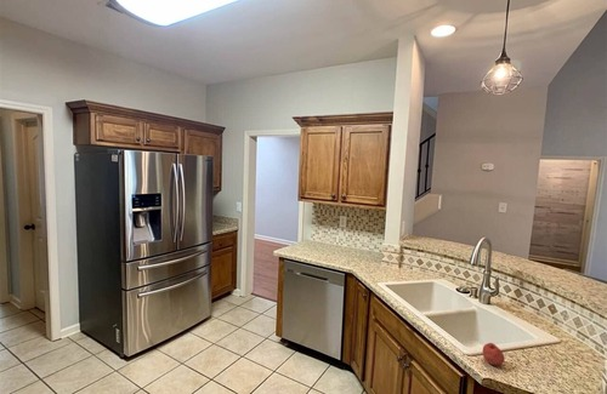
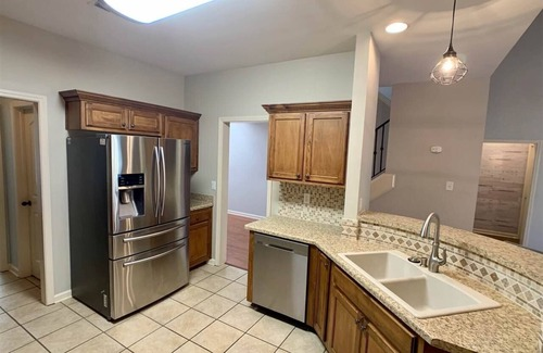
- apple [482,342,506,366]
